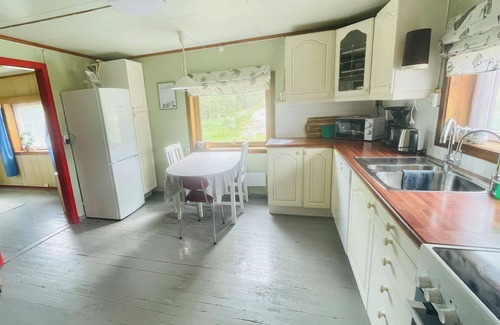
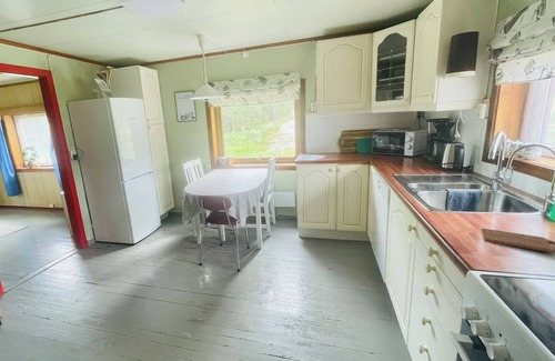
+ cutting board [481,228,555,254]
